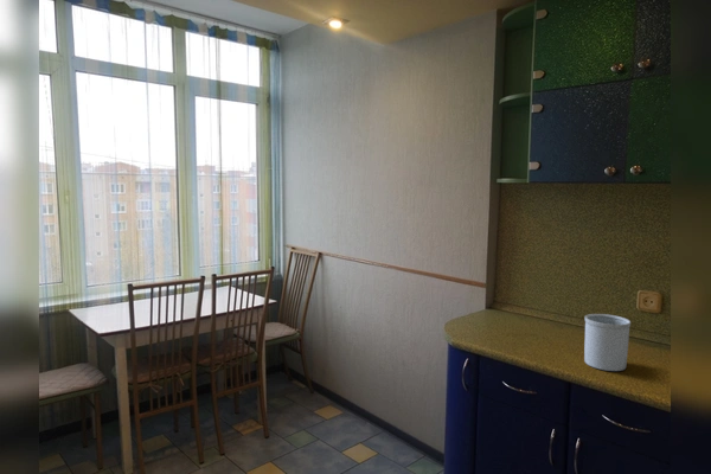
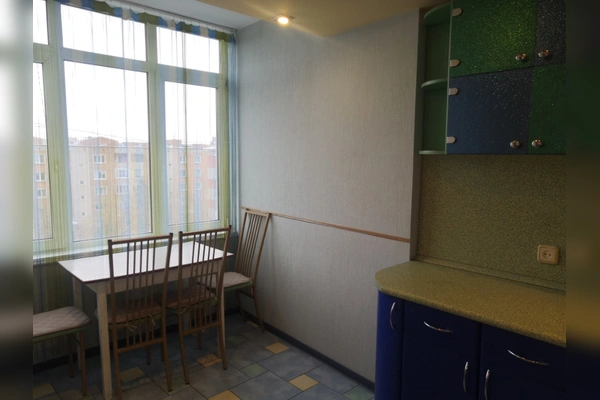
- utensil holder [583,313,632,372]
